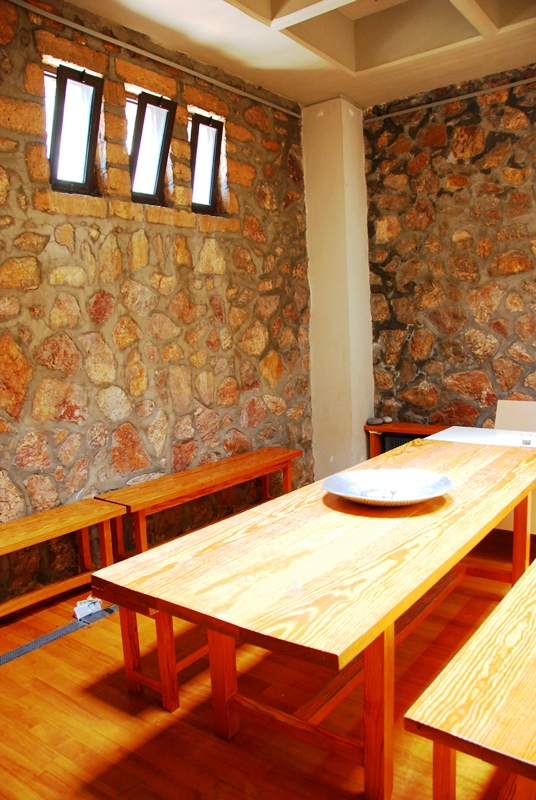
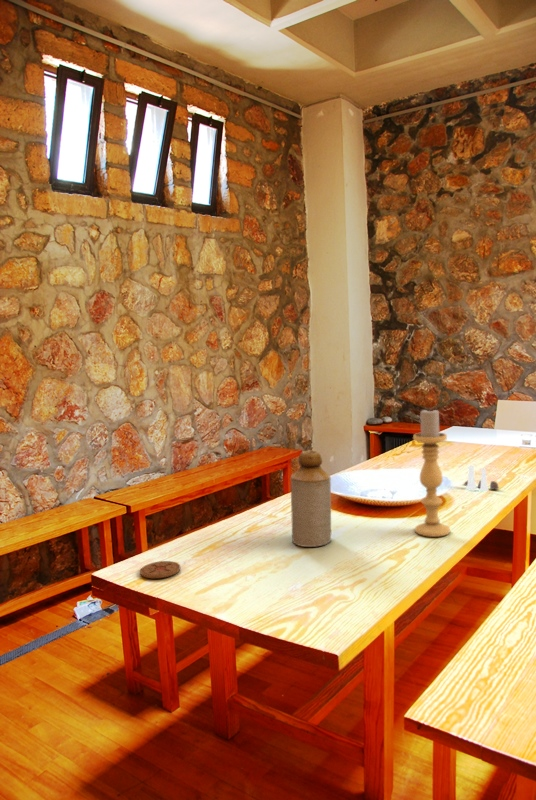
+ salt and pepper shaker set [463,464,500,492]
+ candle holder [412,407,451,538]
+ bottle [290,449,332,548]
+ coaster [139,560,181,579]
